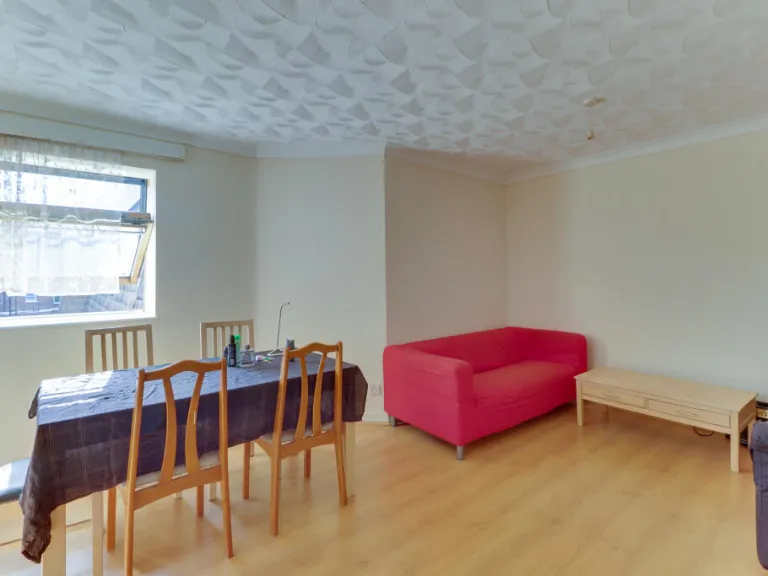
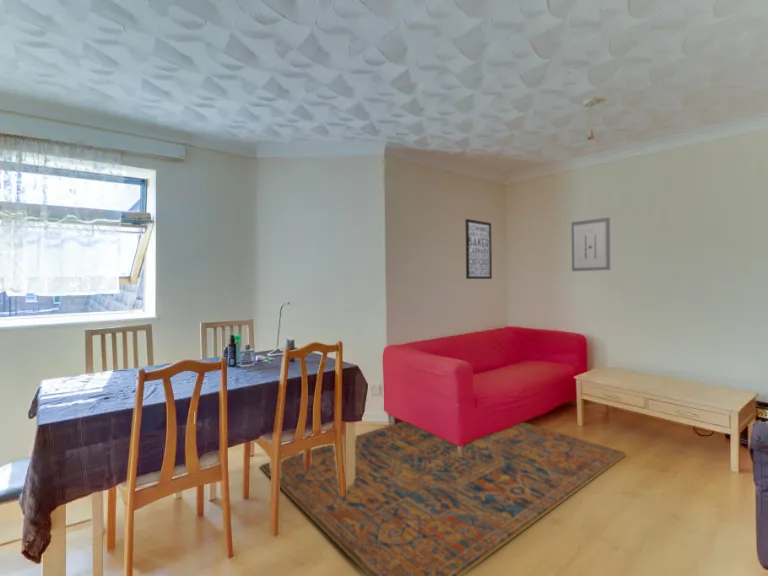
+ rug [259,421,628,576]
+ wall art [570,216,611,272]
+ wall art [465,218,493,280]
